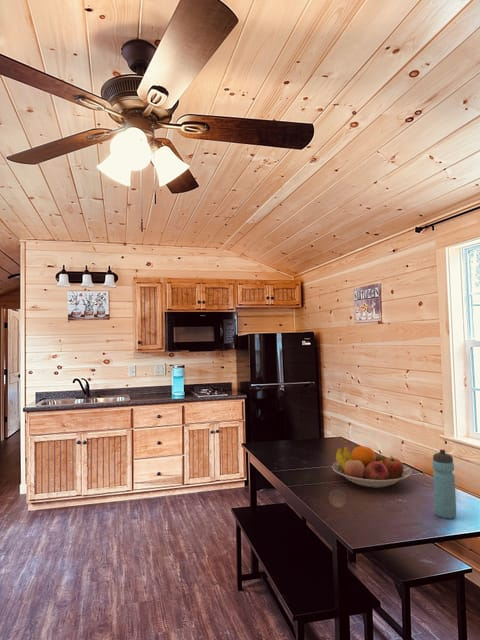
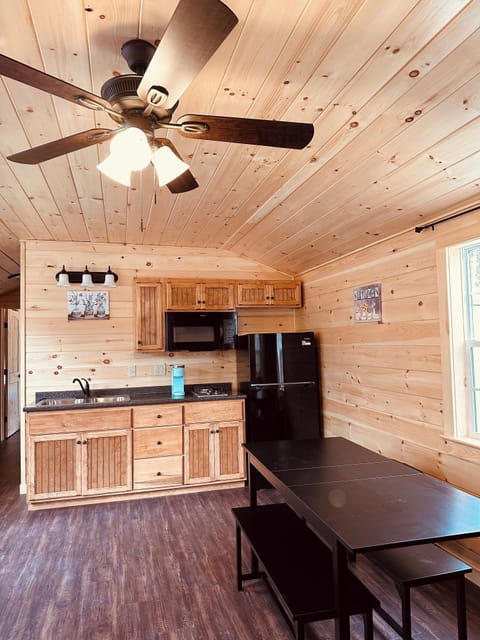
- fruit bowl [331,445,413,489]
- water bottle [432,448,457,520]
